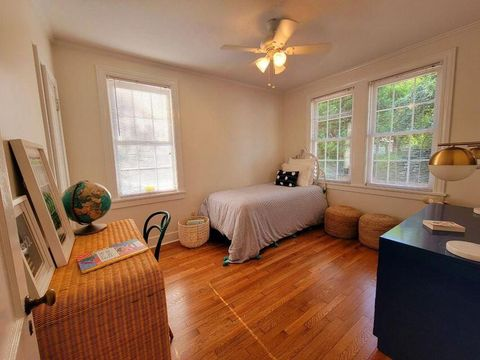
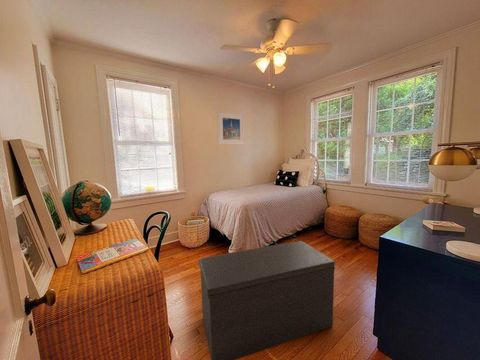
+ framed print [217,111,245,146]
+ bench [198,240,336,360]
